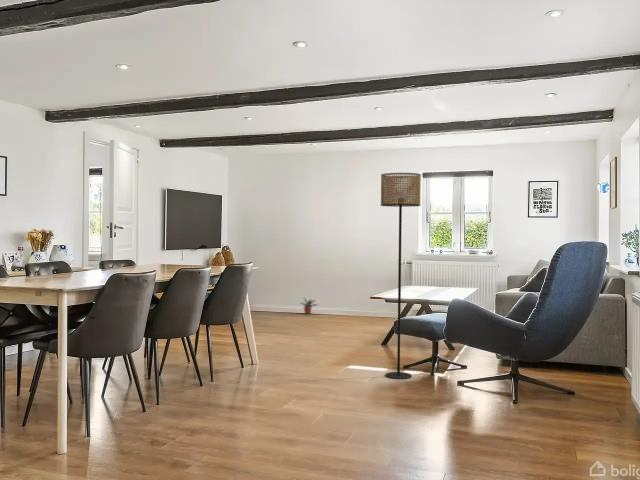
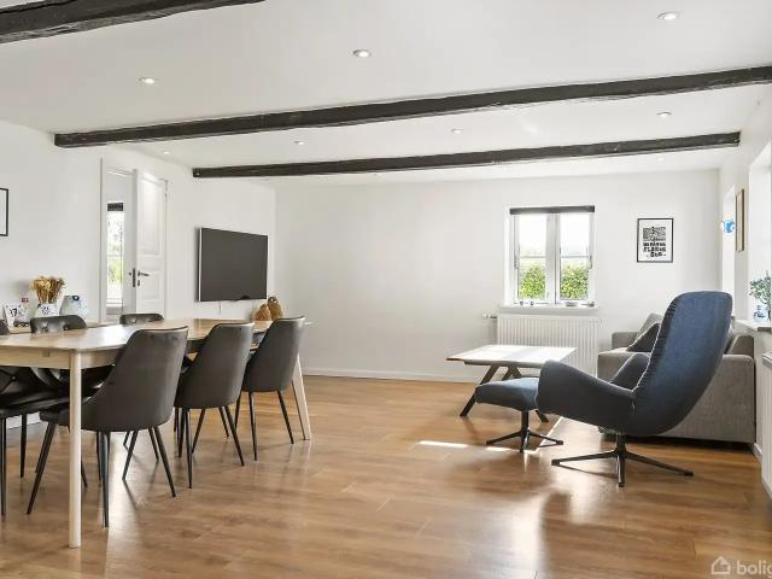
- potted plant [300,296,318,315]
- floor lamp [380,172,422,380]
